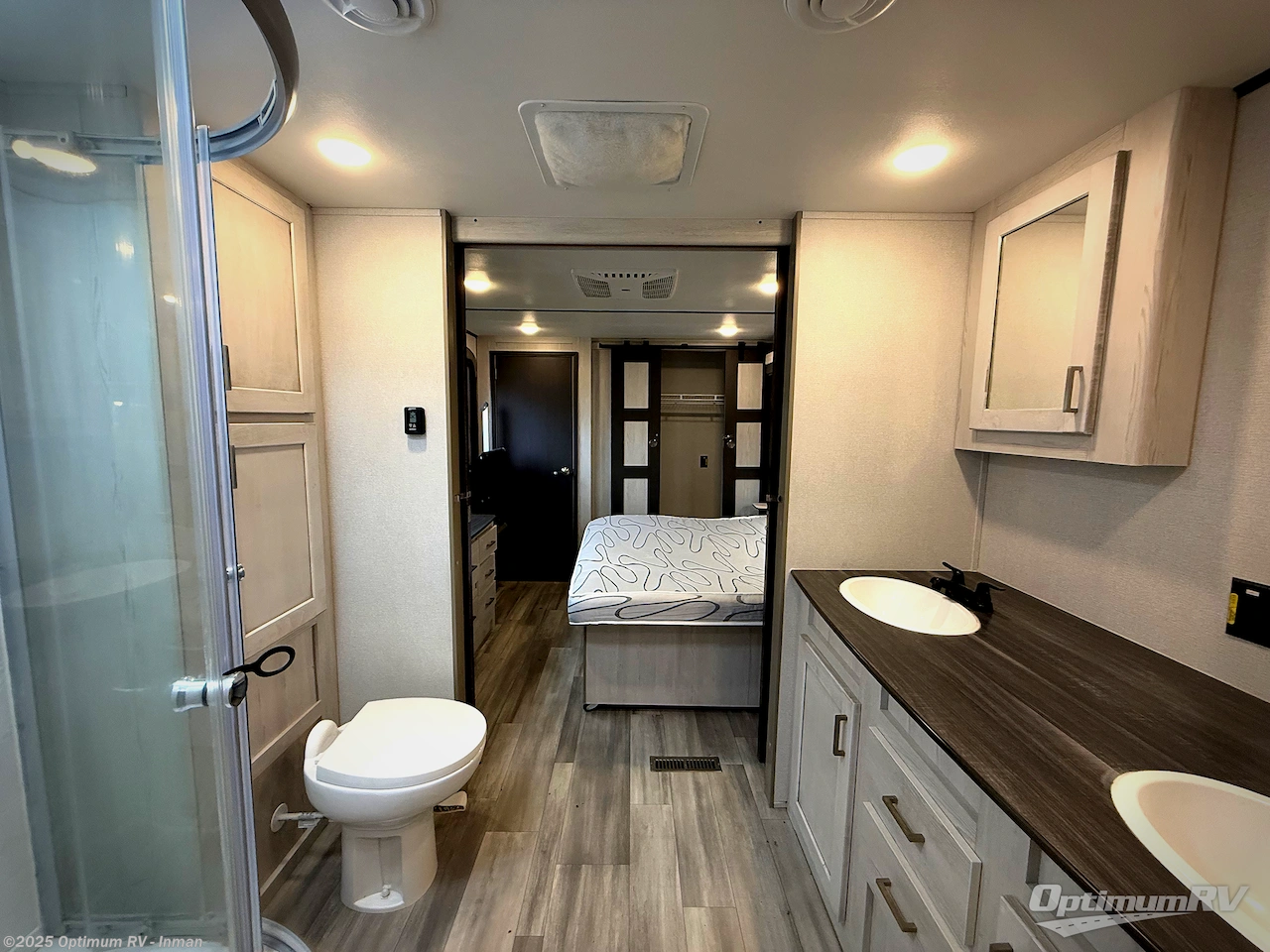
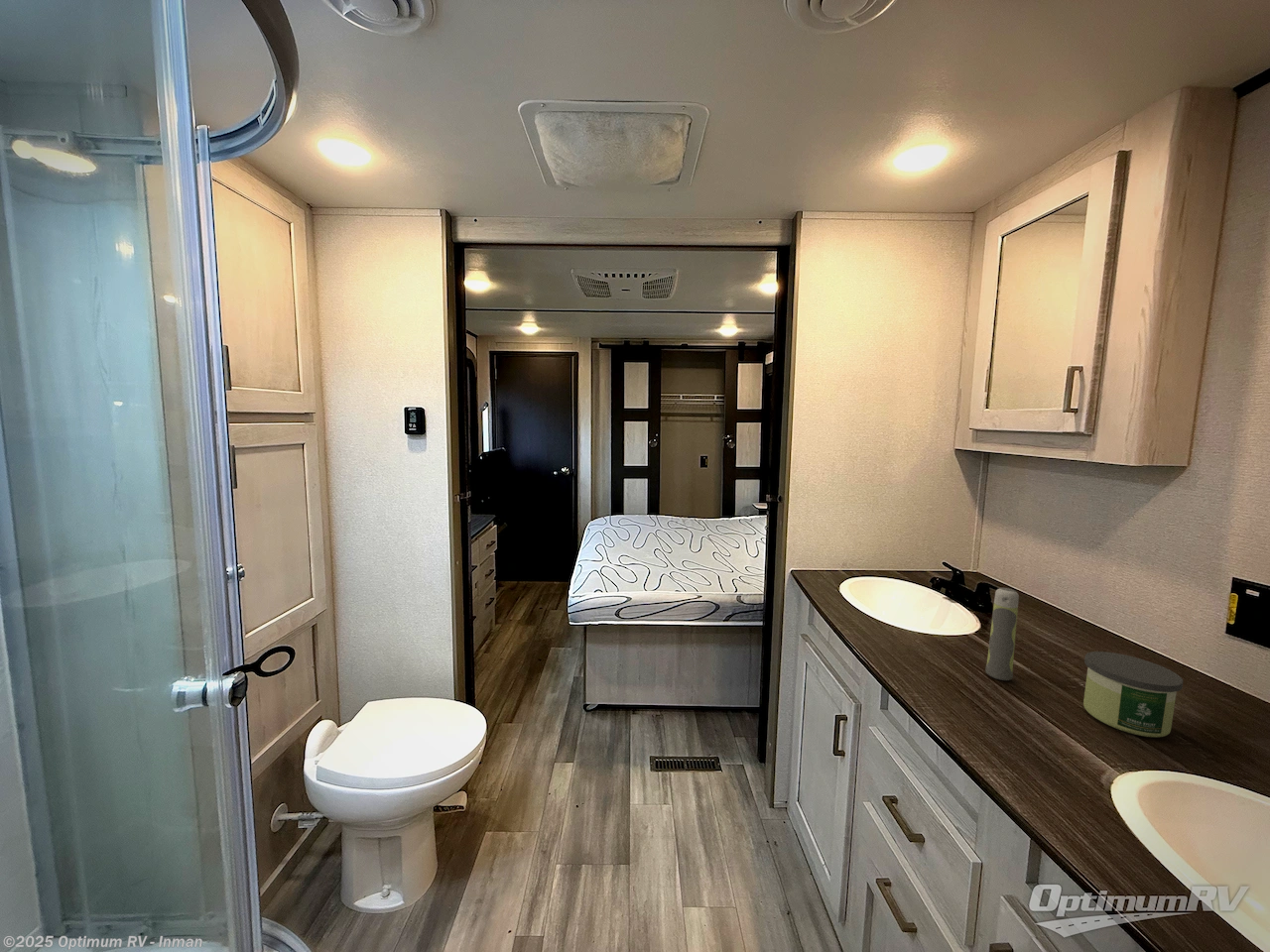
+ candle [1082,651,1184,738]
+ spray bottle [984,587,1020,681]
